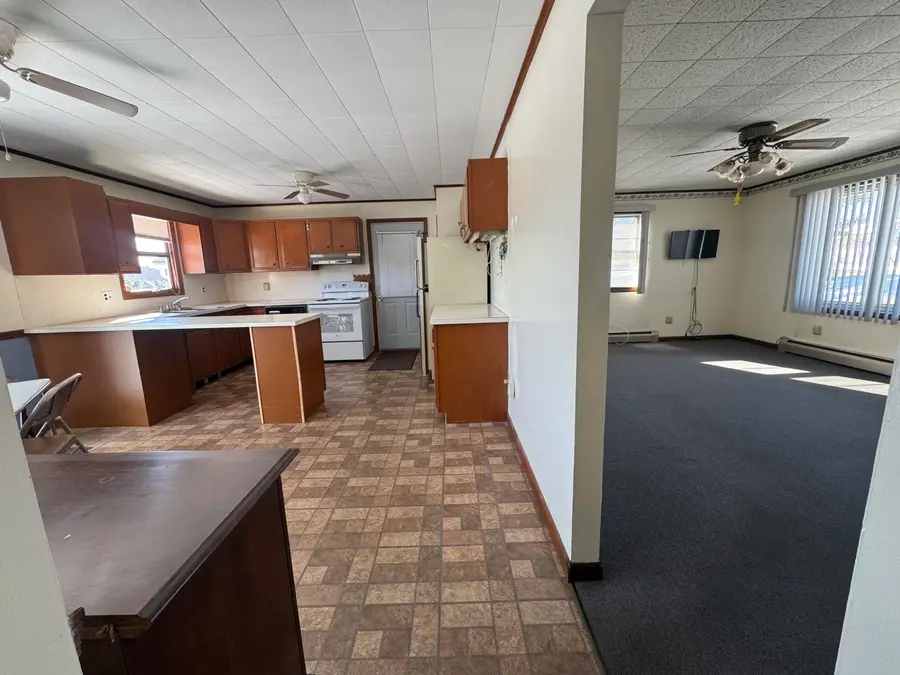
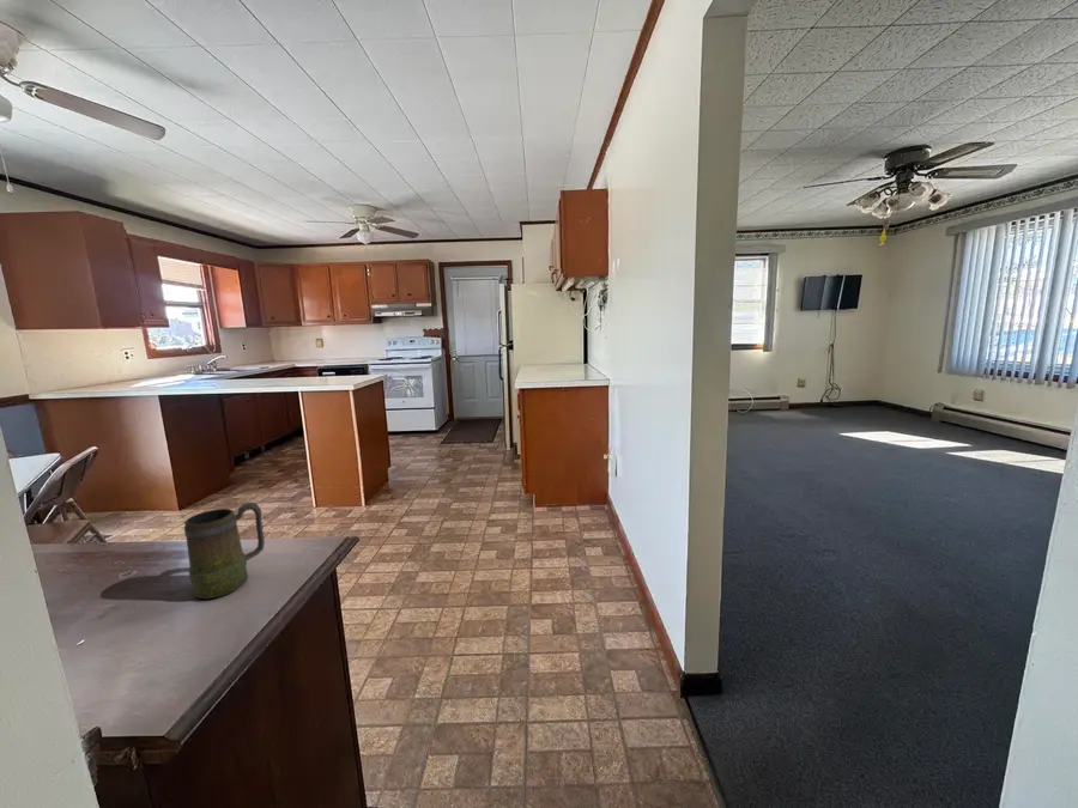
+ mug [183,500,266,600]
